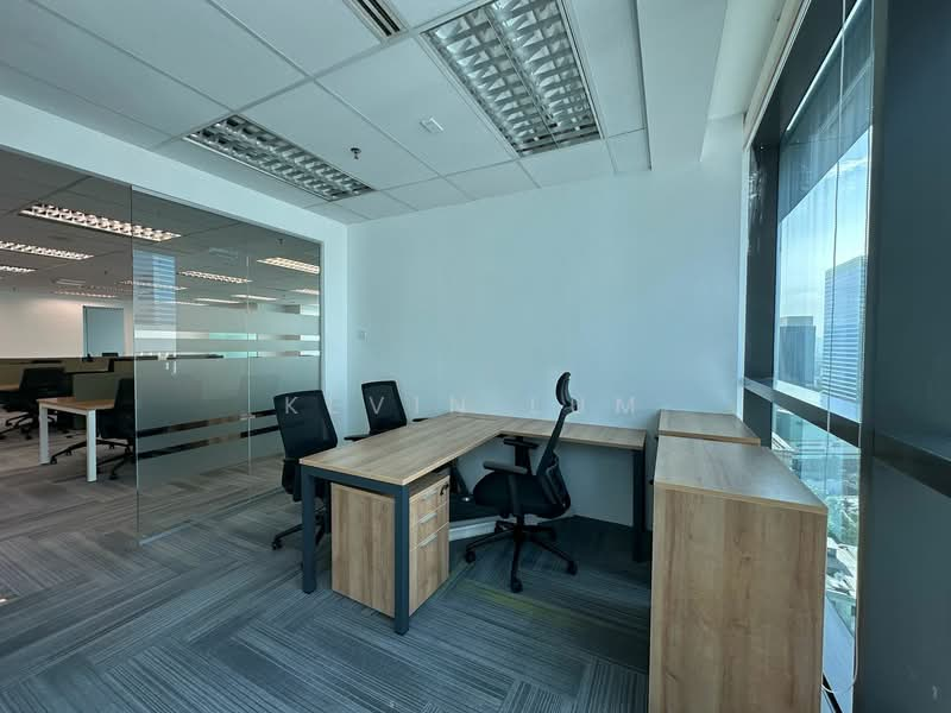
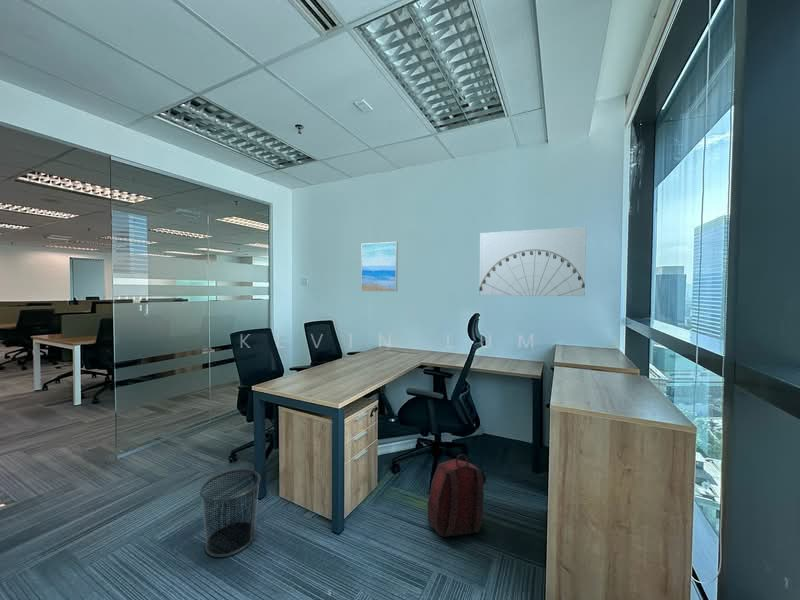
+ trash can [199,468,262,558]
+ backpack [427,453,485,538]
+ wall art [478,226,587,297]
+ wall art [360,241,399,293]
